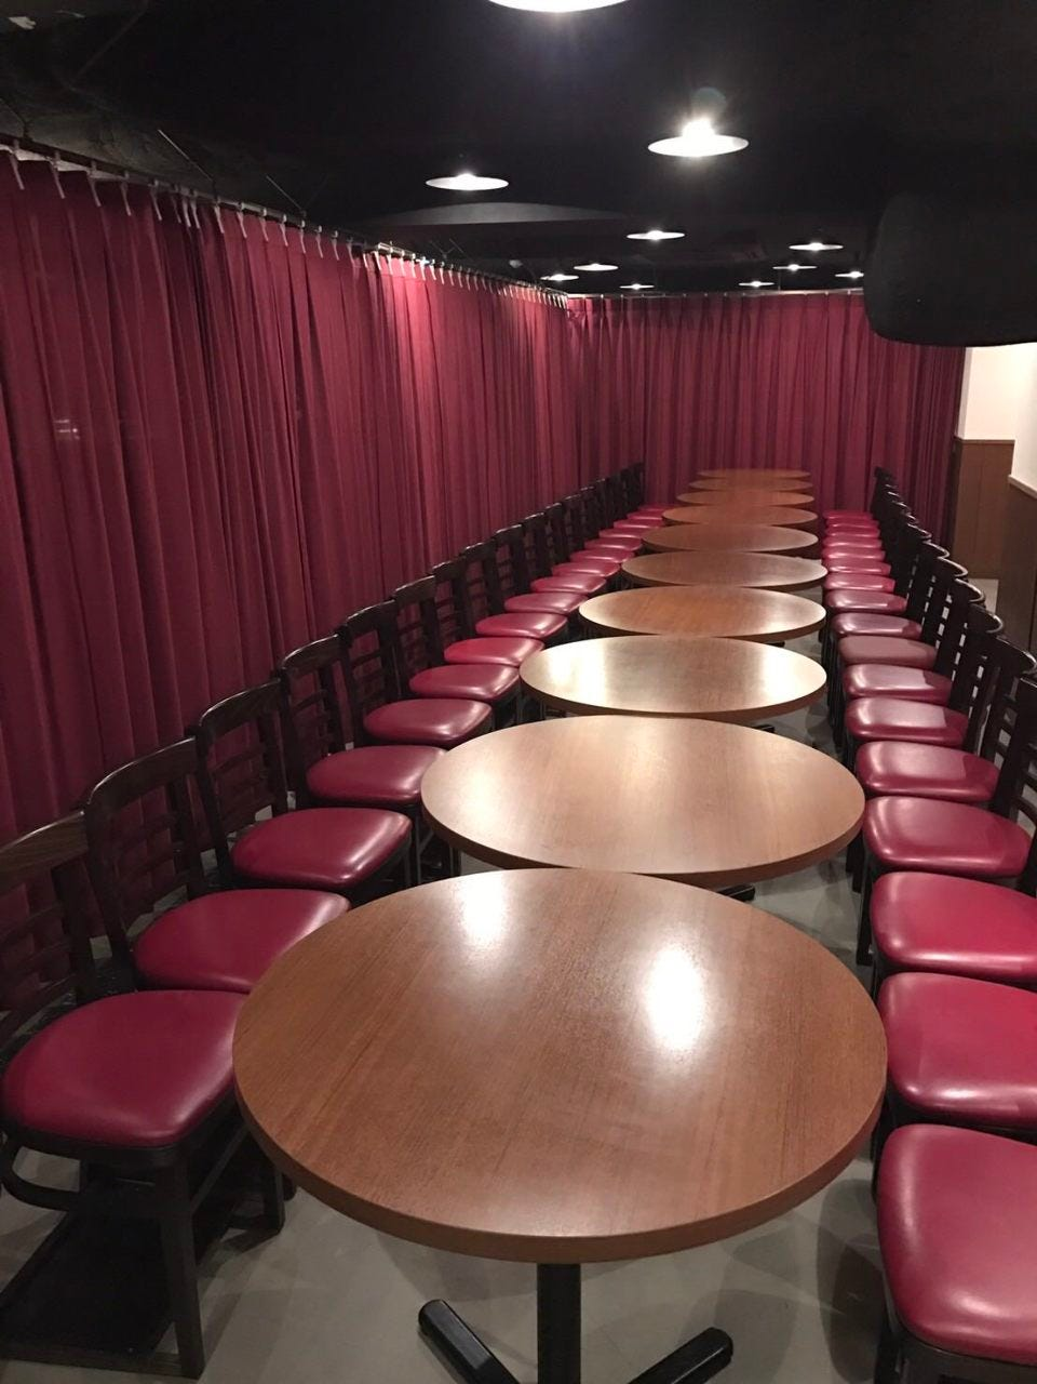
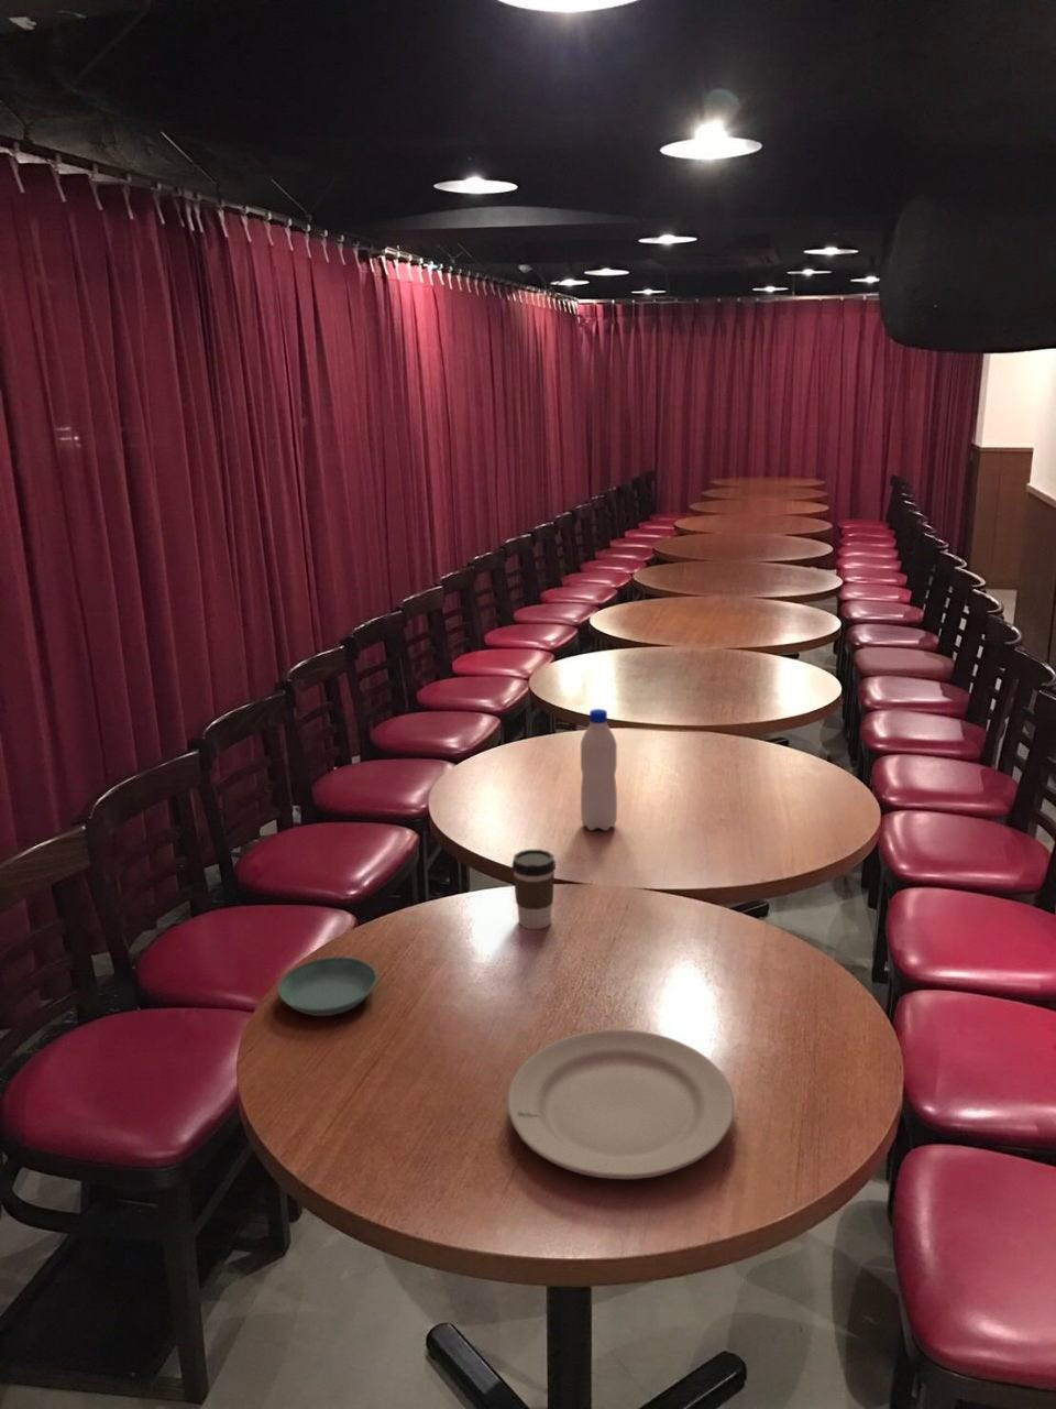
+ water bottle [580,708,618,832]
+ coffee cup [510,849,557,930]
+ chinaware [506,1028,734,1180]
+ saucer [277,955,378,1017]
